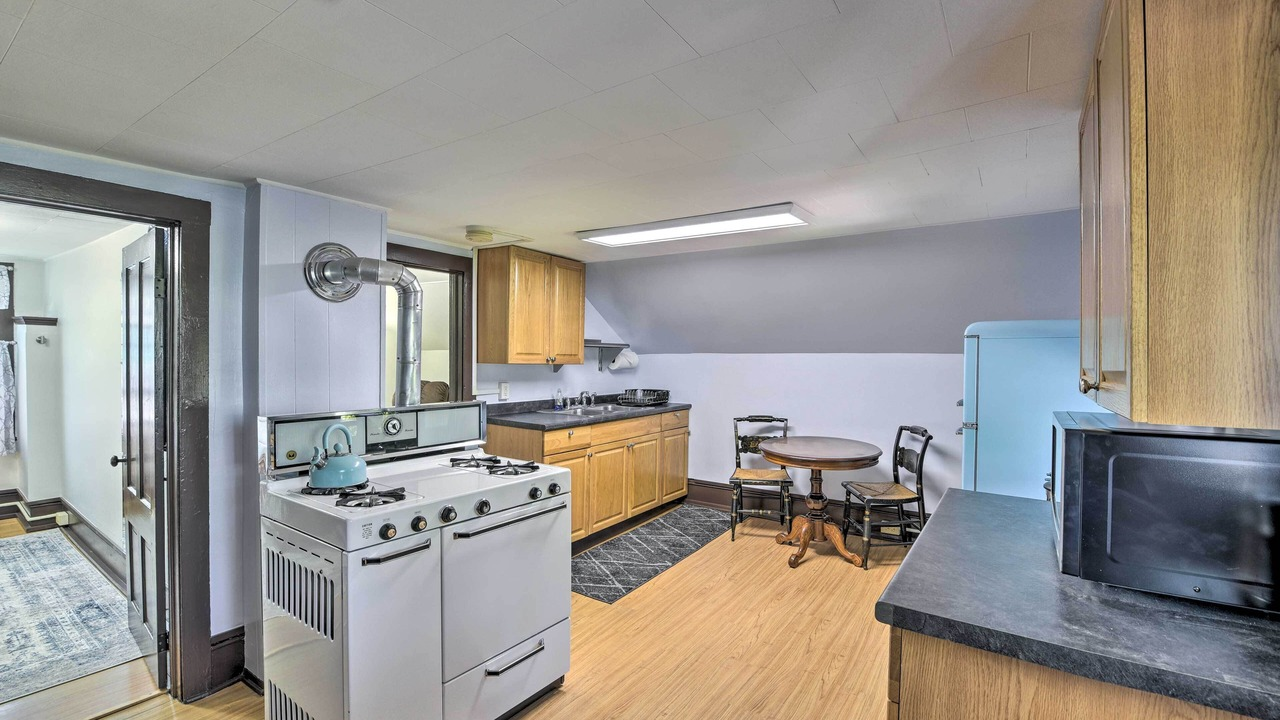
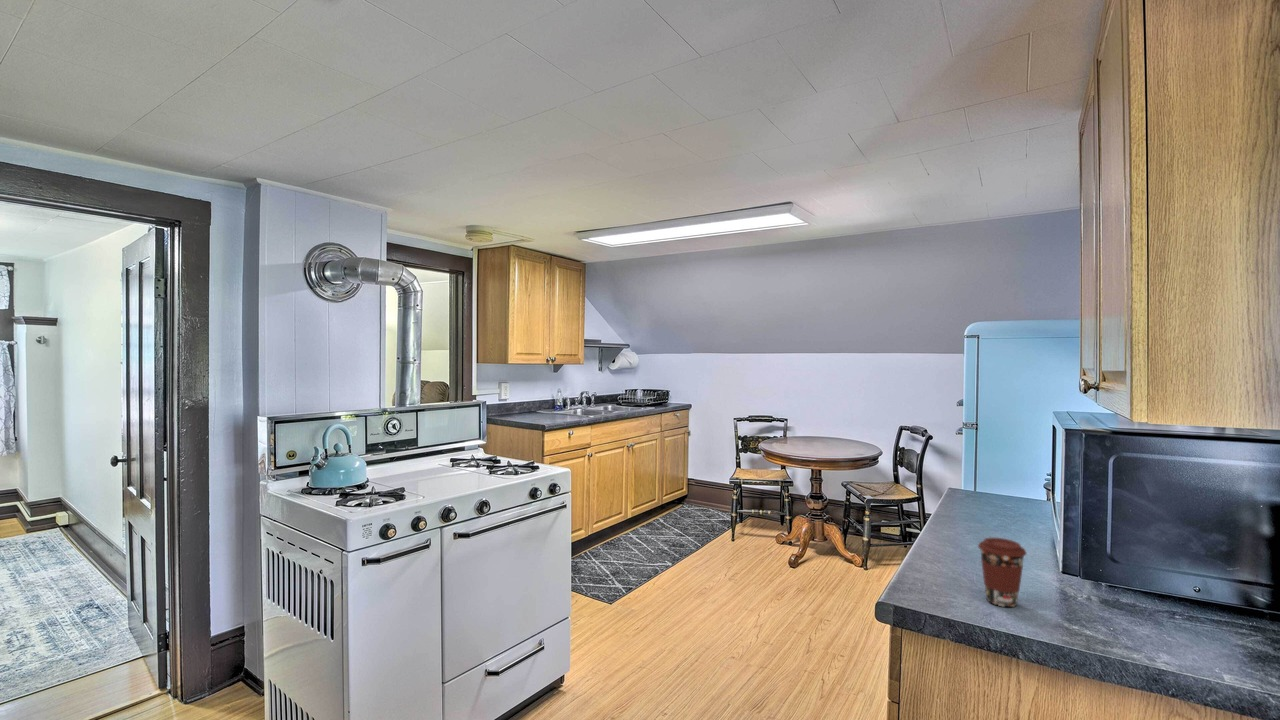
+ coffee cup [977,537,1028,608]
